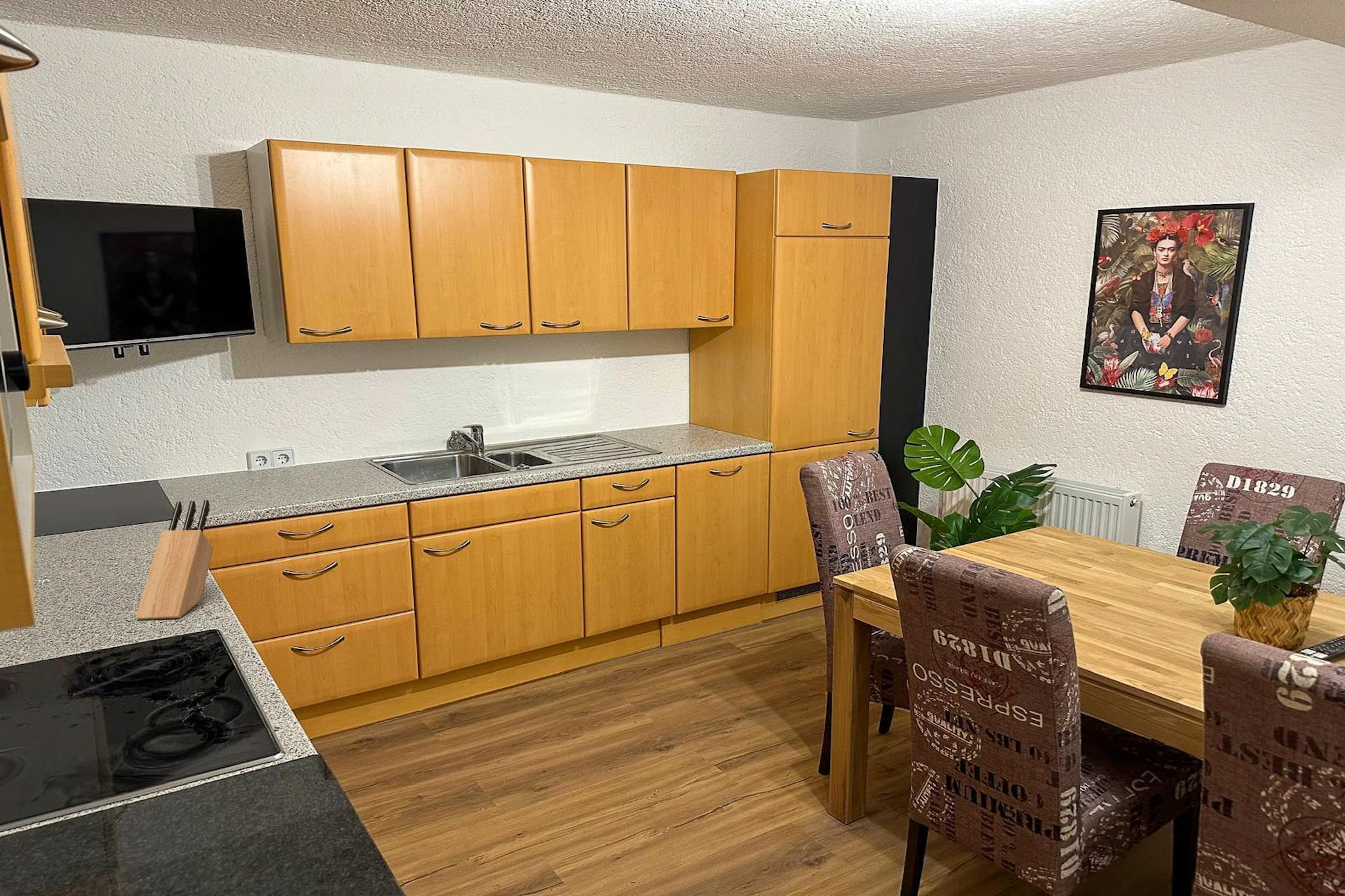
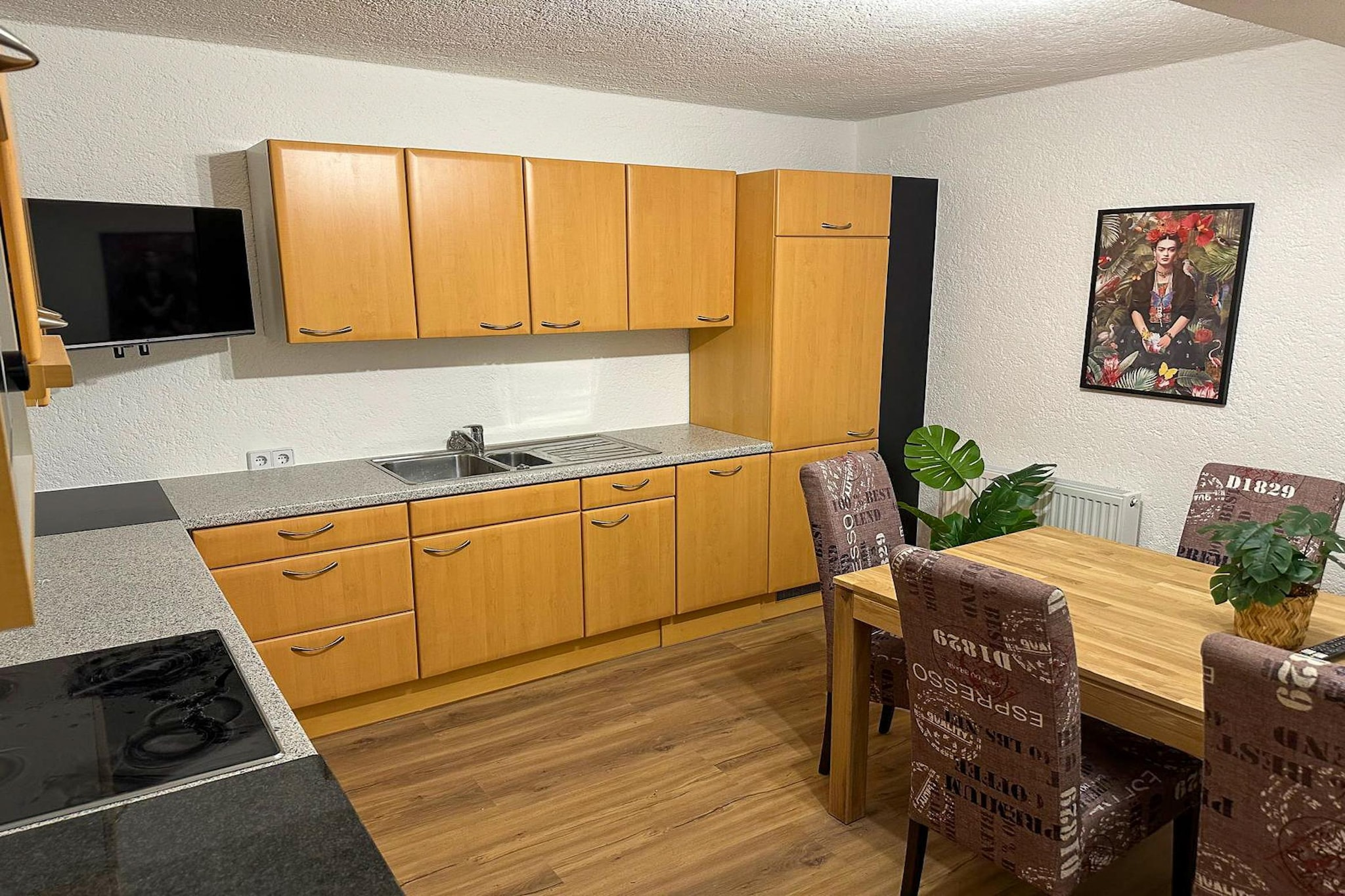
- knife block [135,500,214,620]
